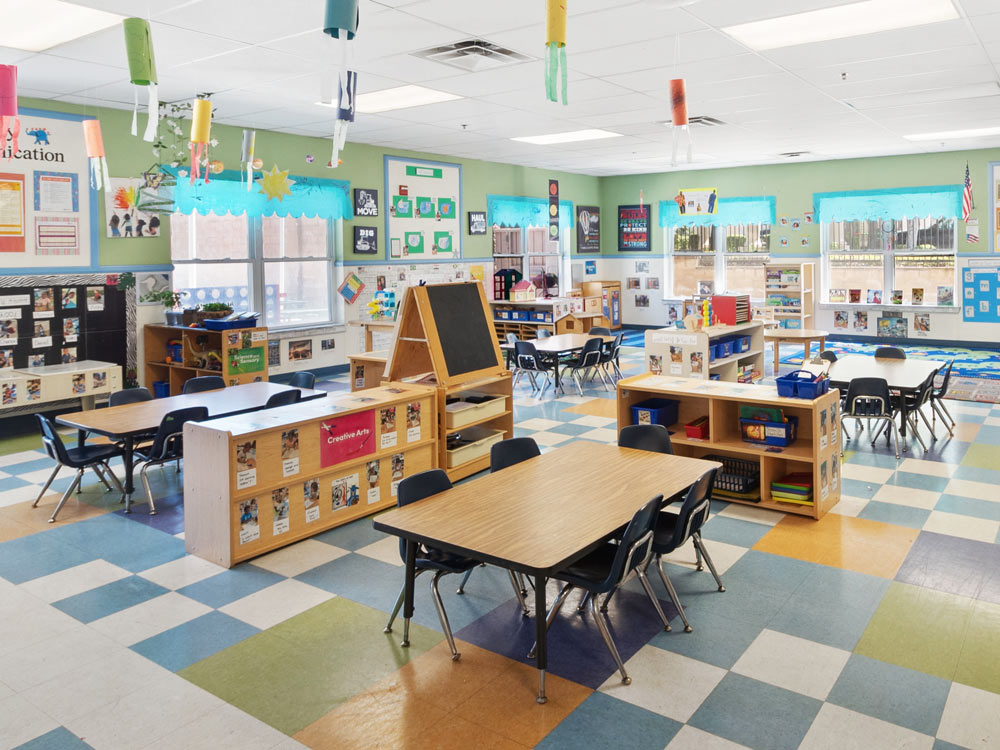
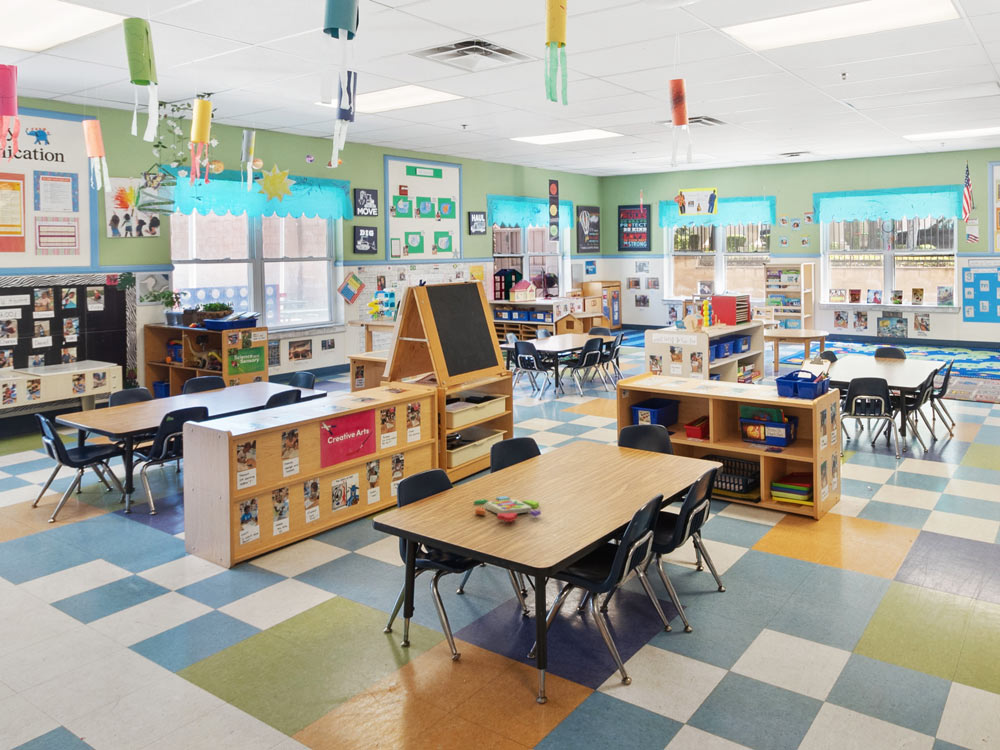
+ pattern blocks set [473,495,542,523]
